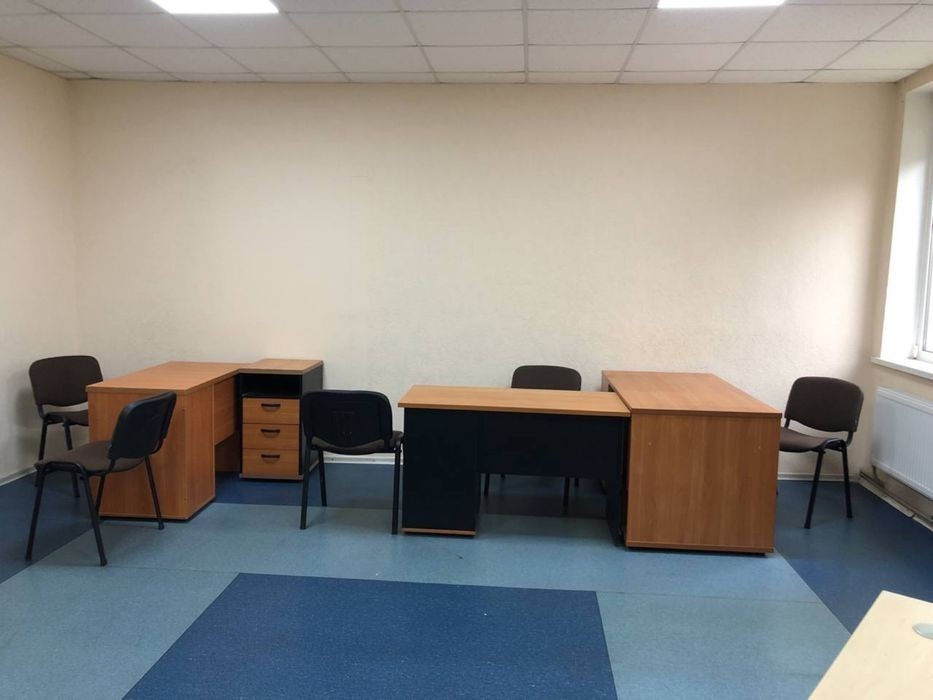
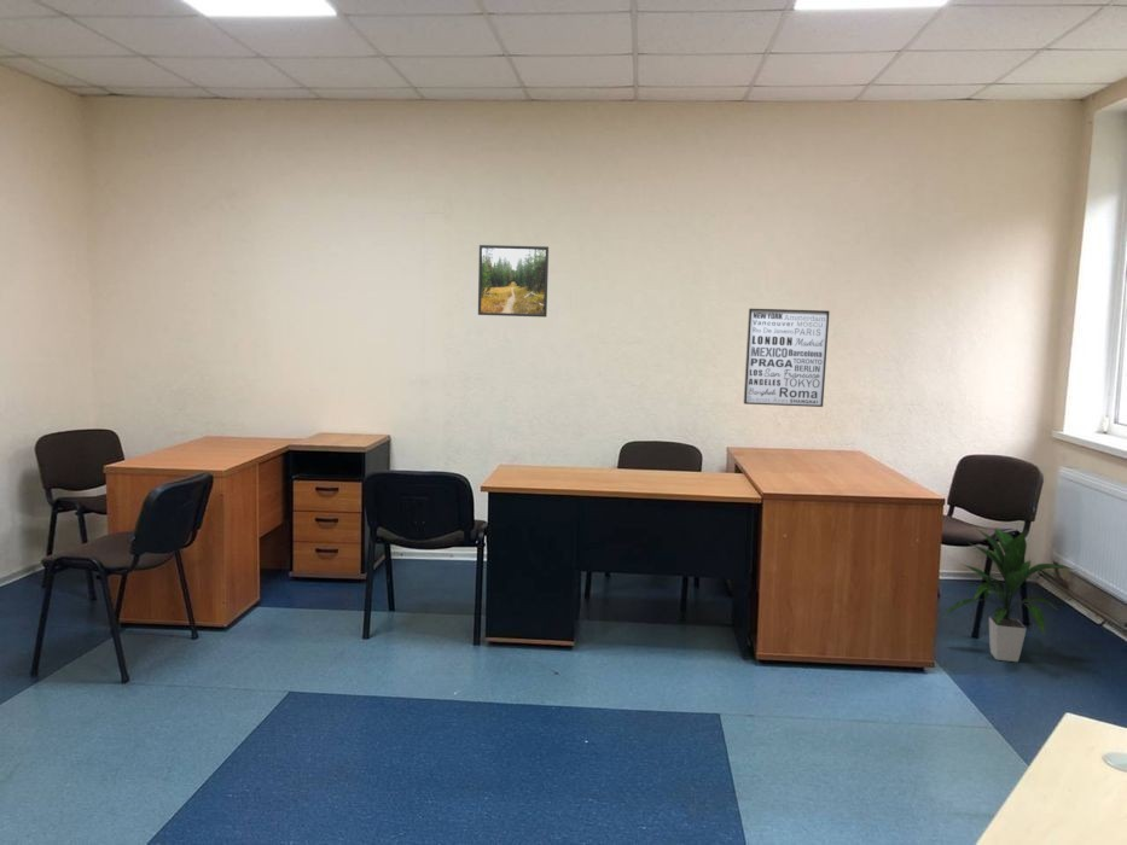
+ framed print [477,244,550,319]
+ wall art [743,308,831,408]
+ indoor plant [940,528,1075,663]
